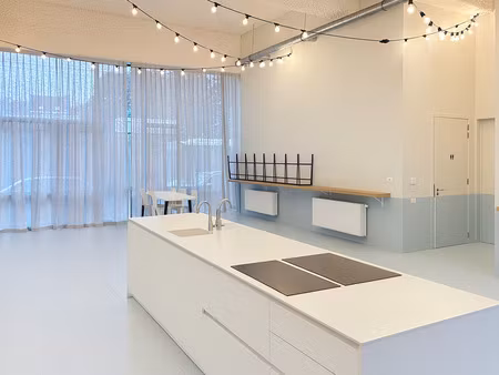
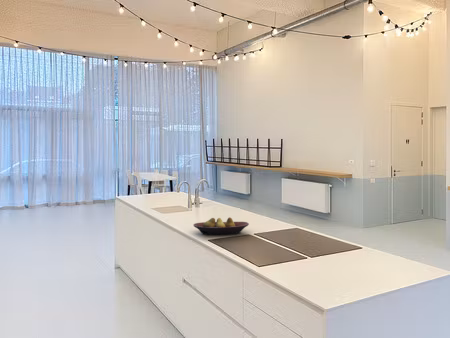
+ fruit bowl [192,216,250,236]
